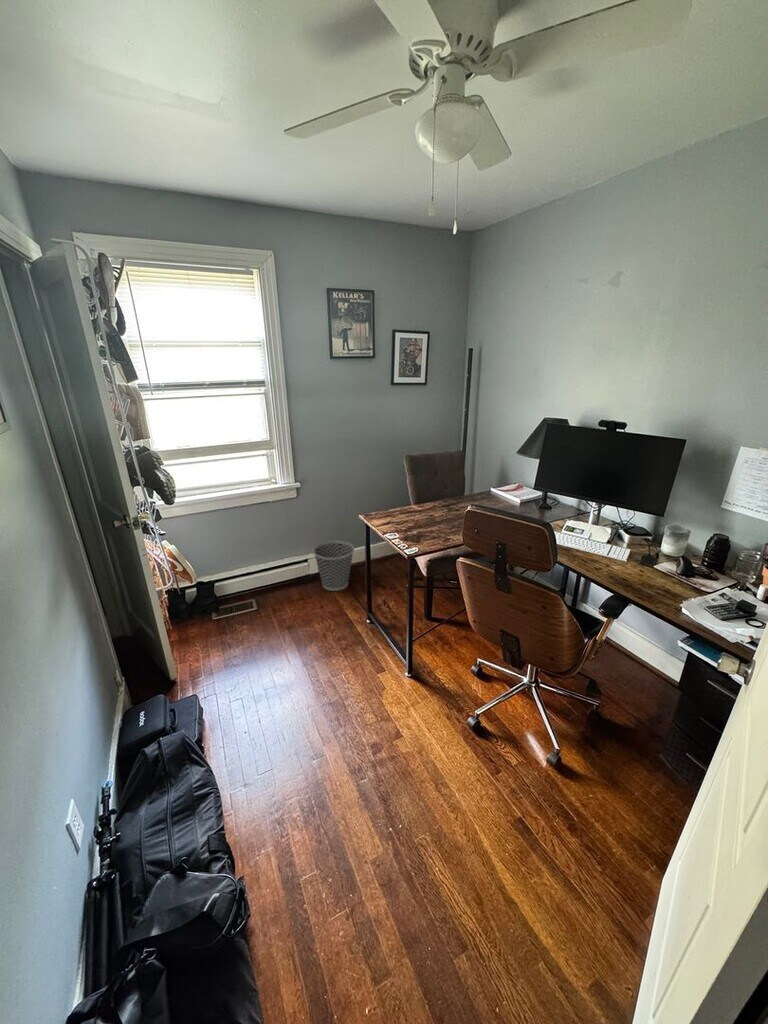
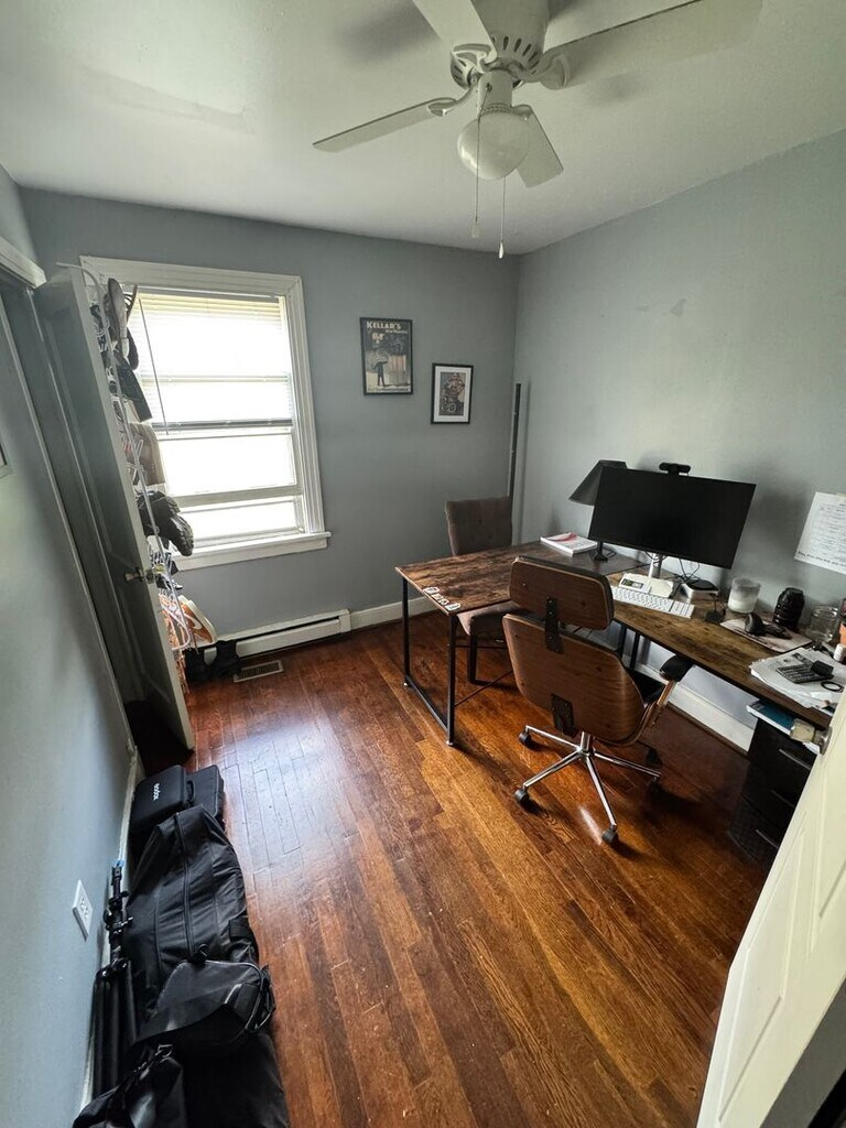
- wastebasket [312,540,355,592]
